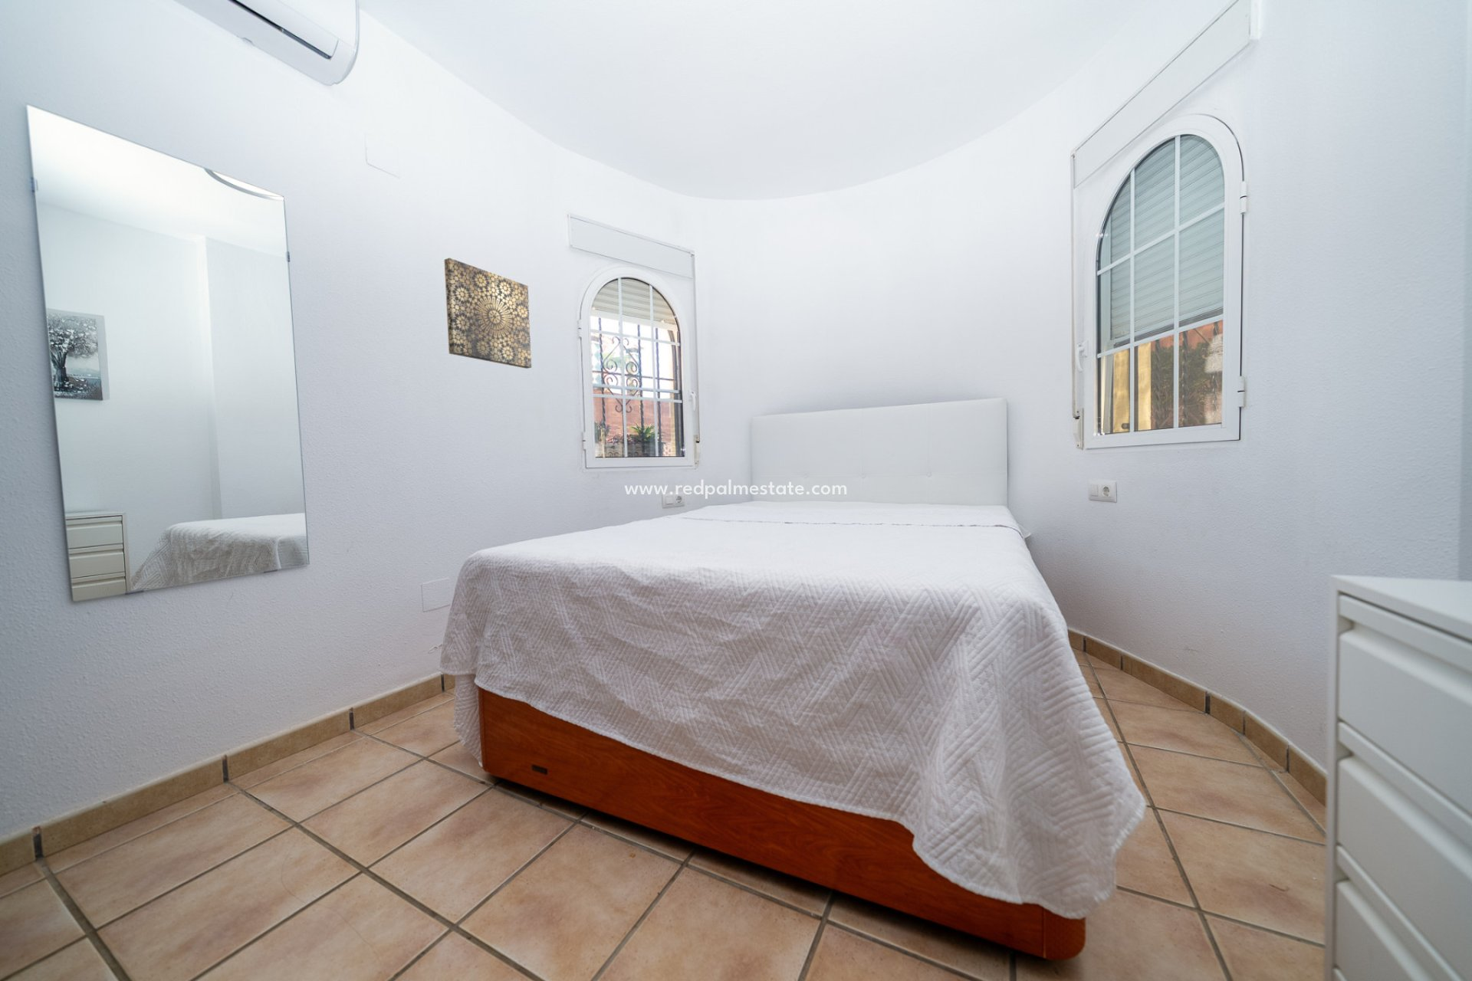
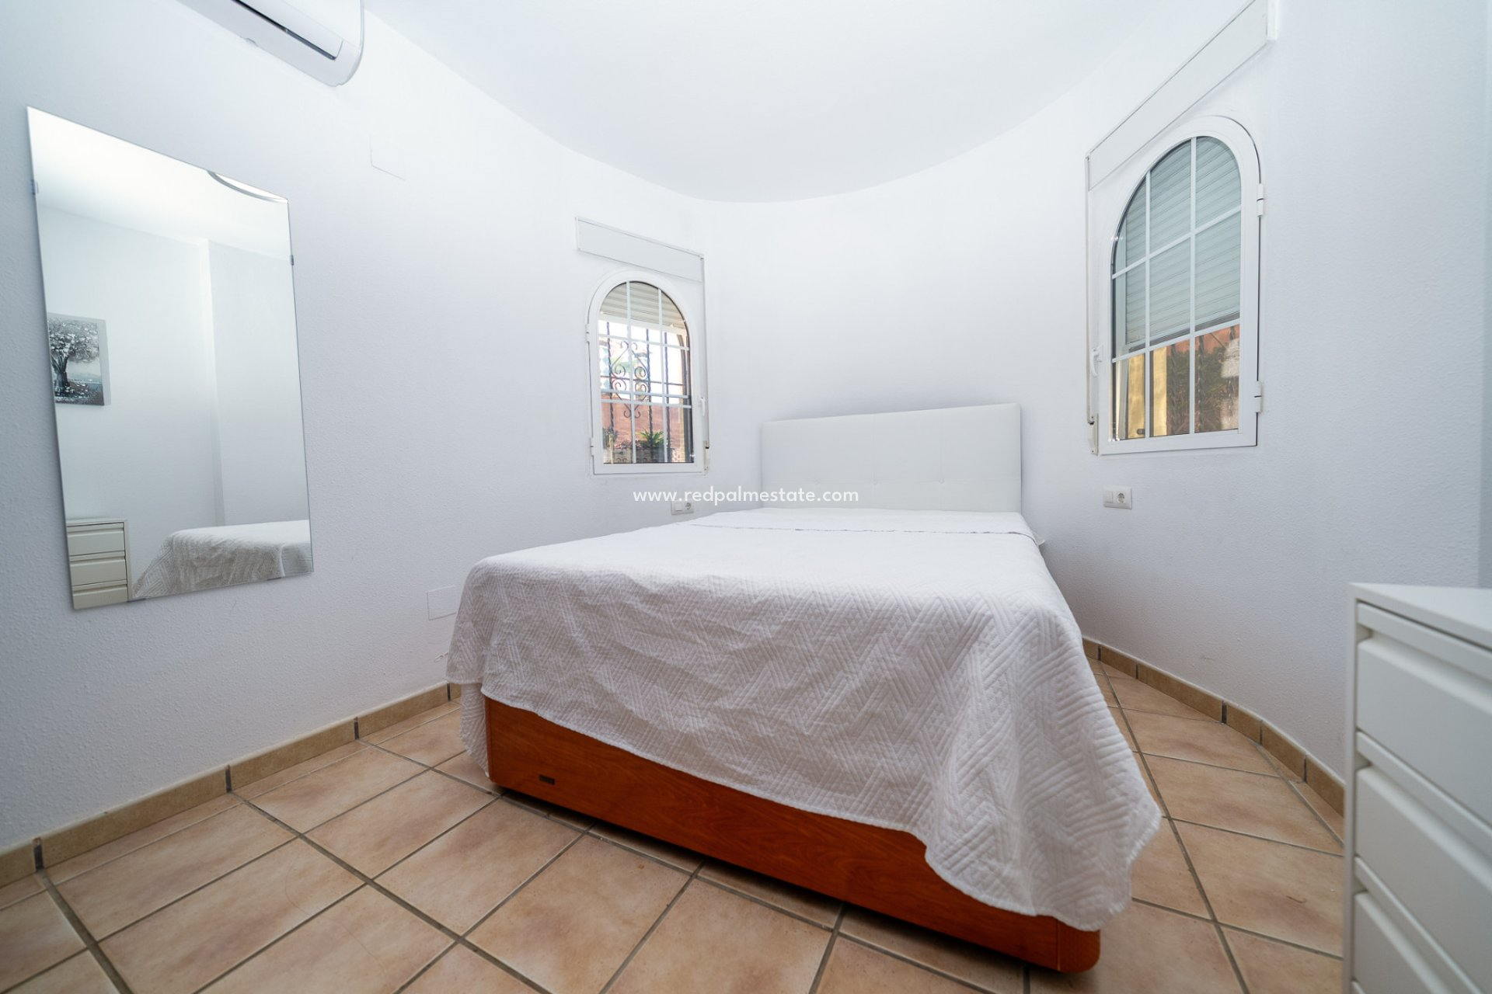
- wall art [444,257,532,369]
